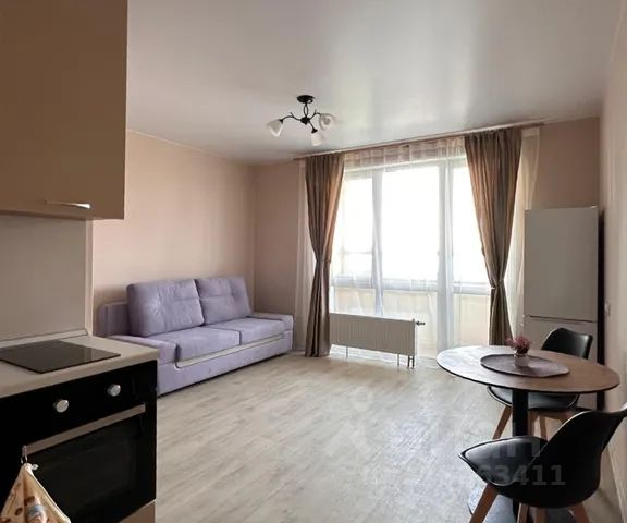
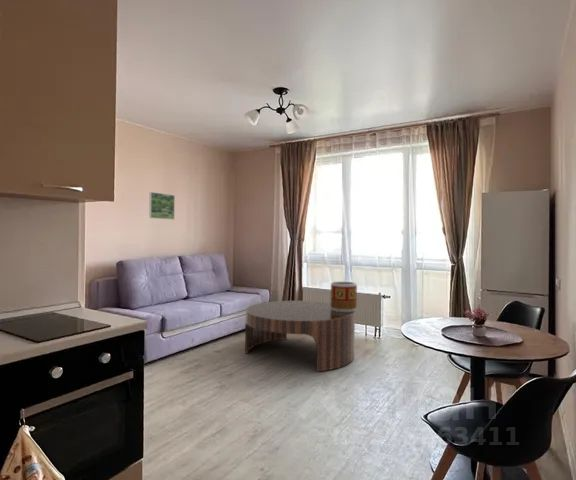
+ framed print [148,191,176,221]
+ coffee table [244,300,356,372]
+ decorative container [330,281,358,312]
